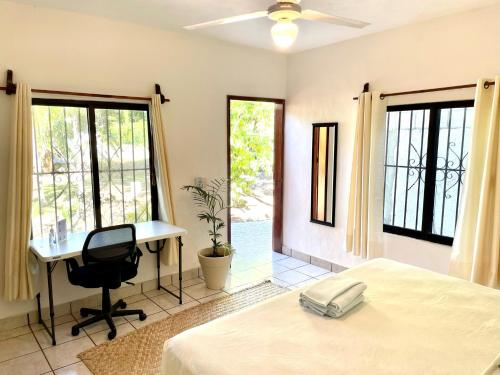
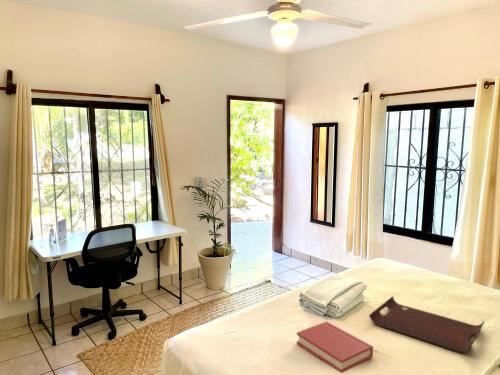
+ serving tray [368,295,485,353]
+ hardback book [296,321,374,374]
